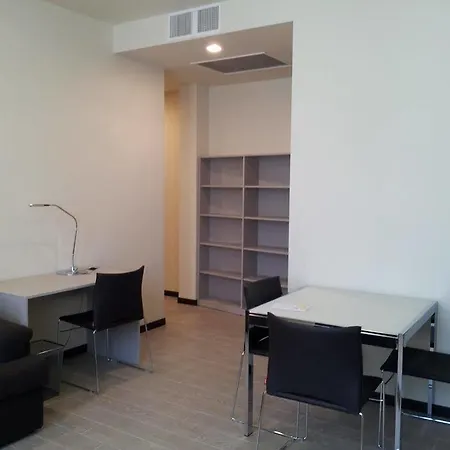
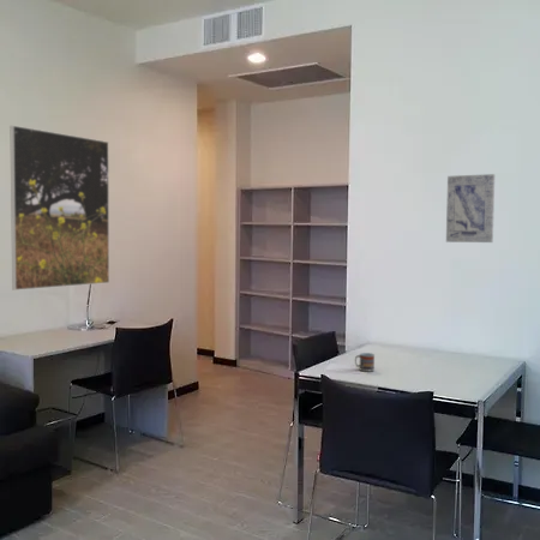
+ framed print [8,125,110,292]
+ cup [354,352,376,373]
+ wall art [445,173,496,244]
